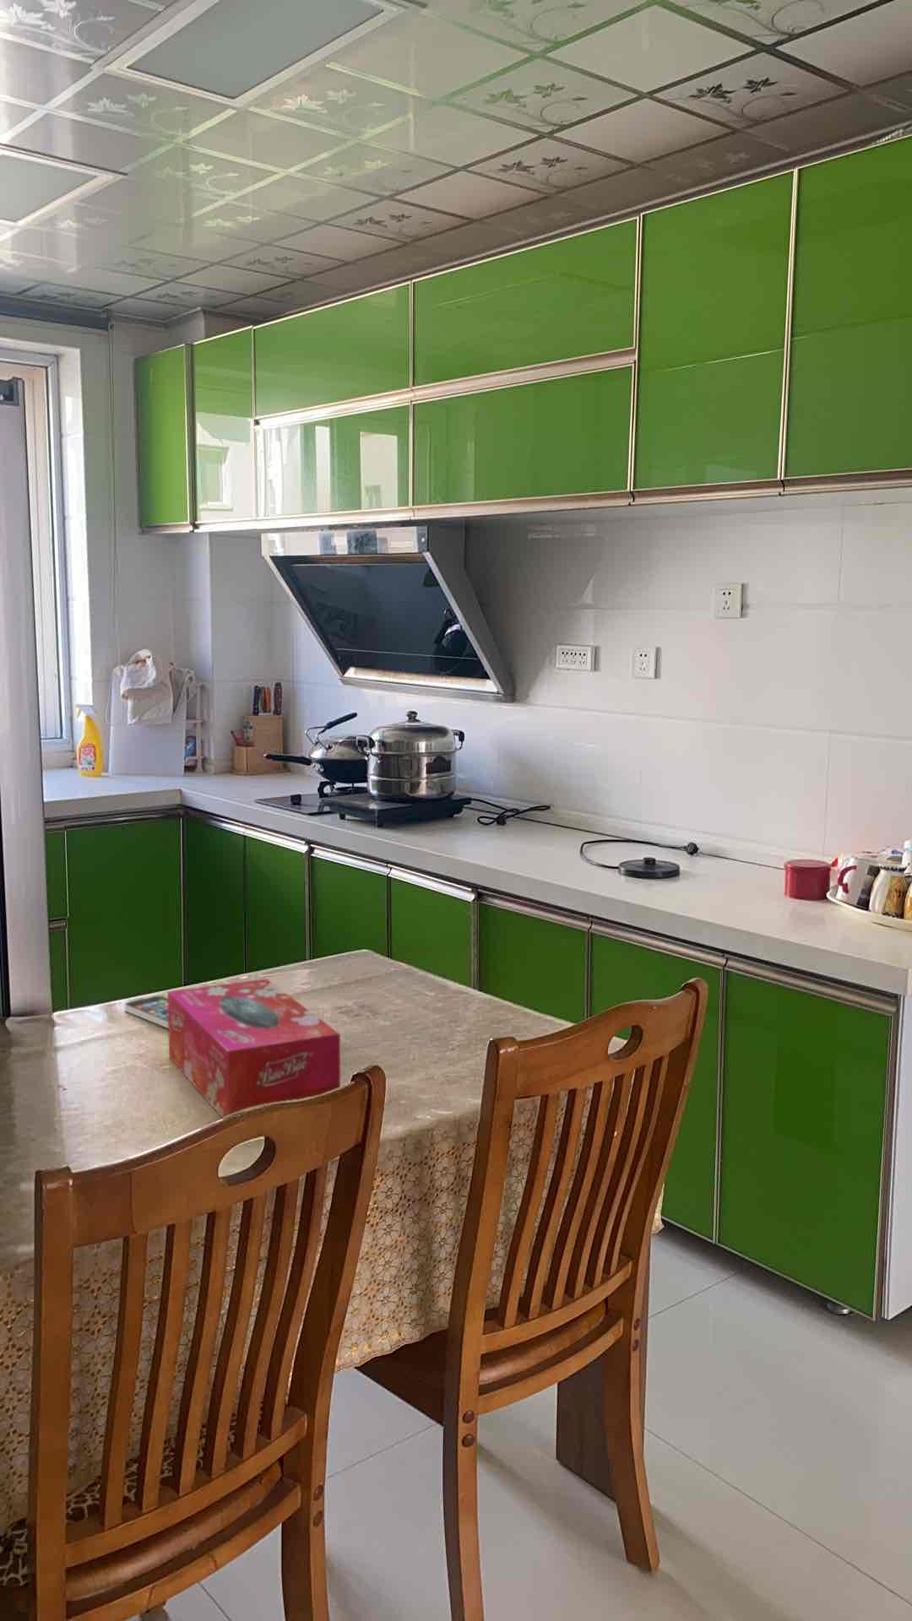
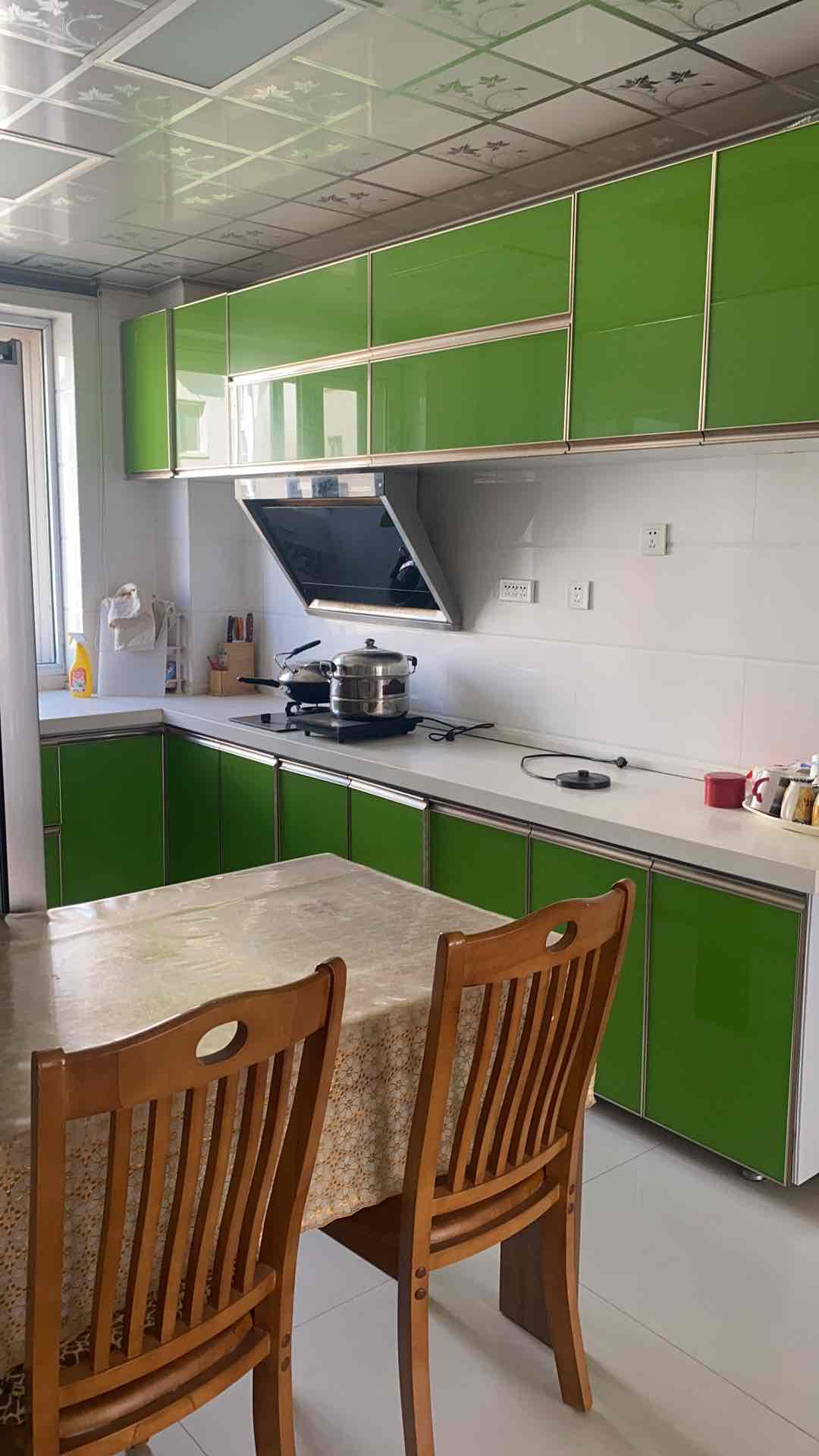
- tissue box [166,977,341,1120]
- smartphone [124,995,168,1029]
